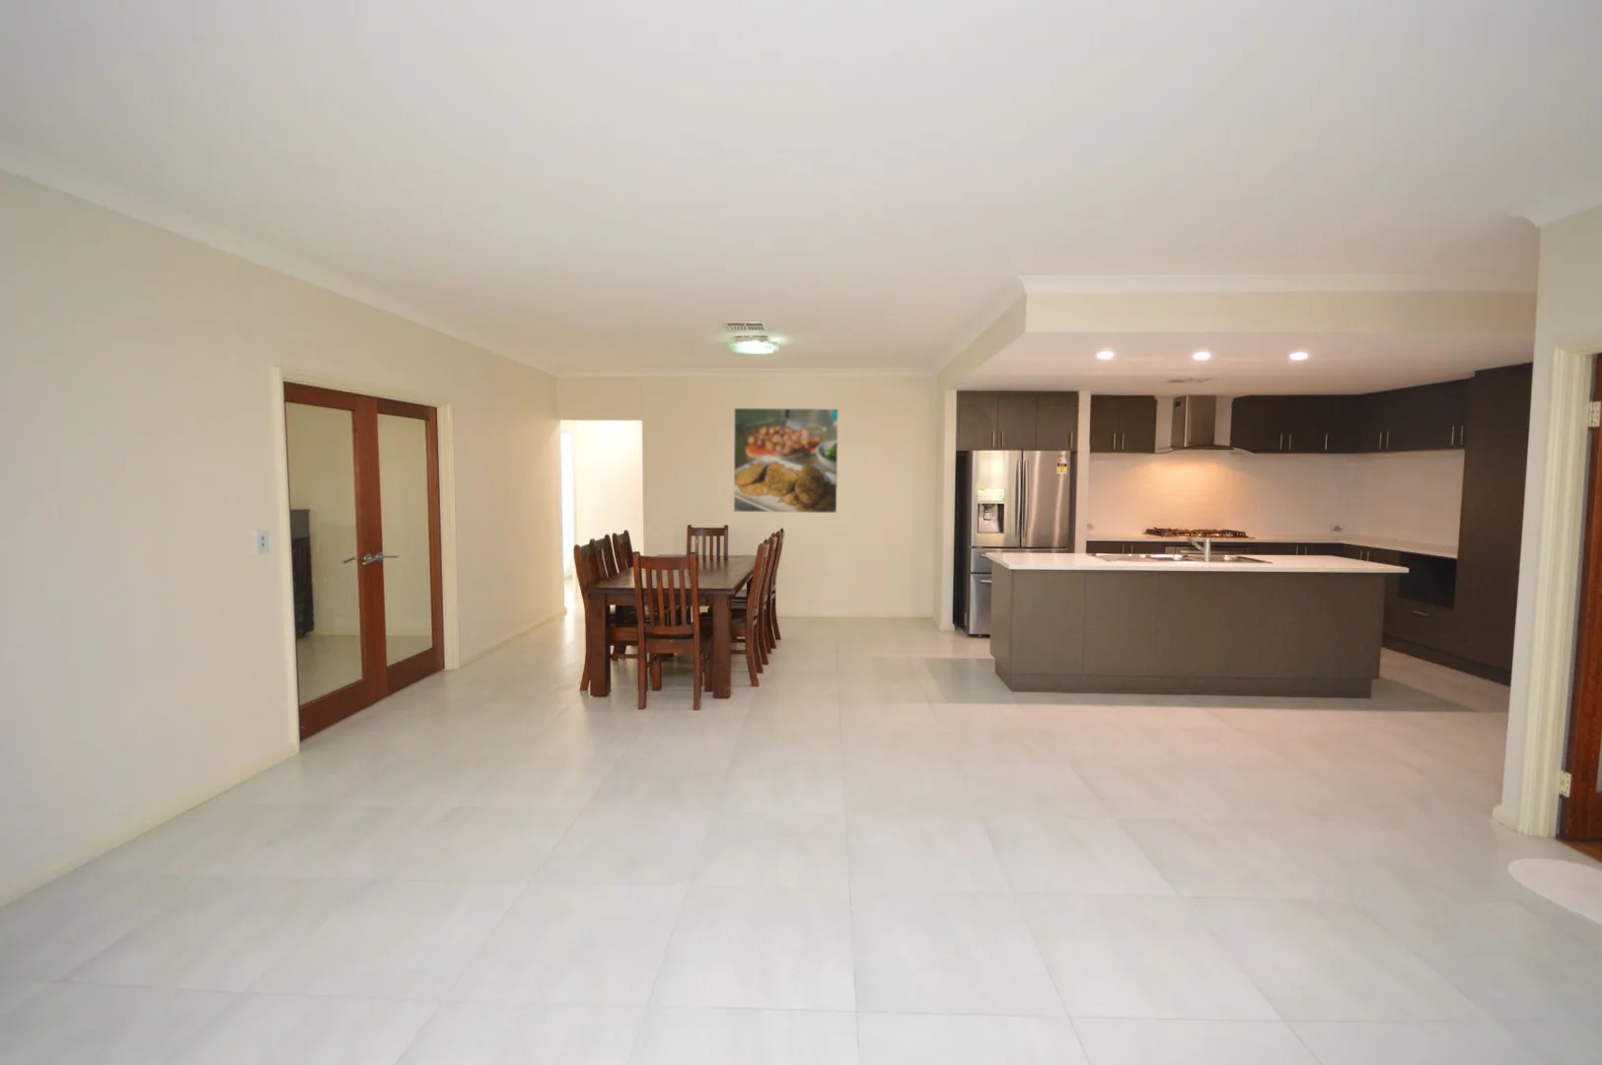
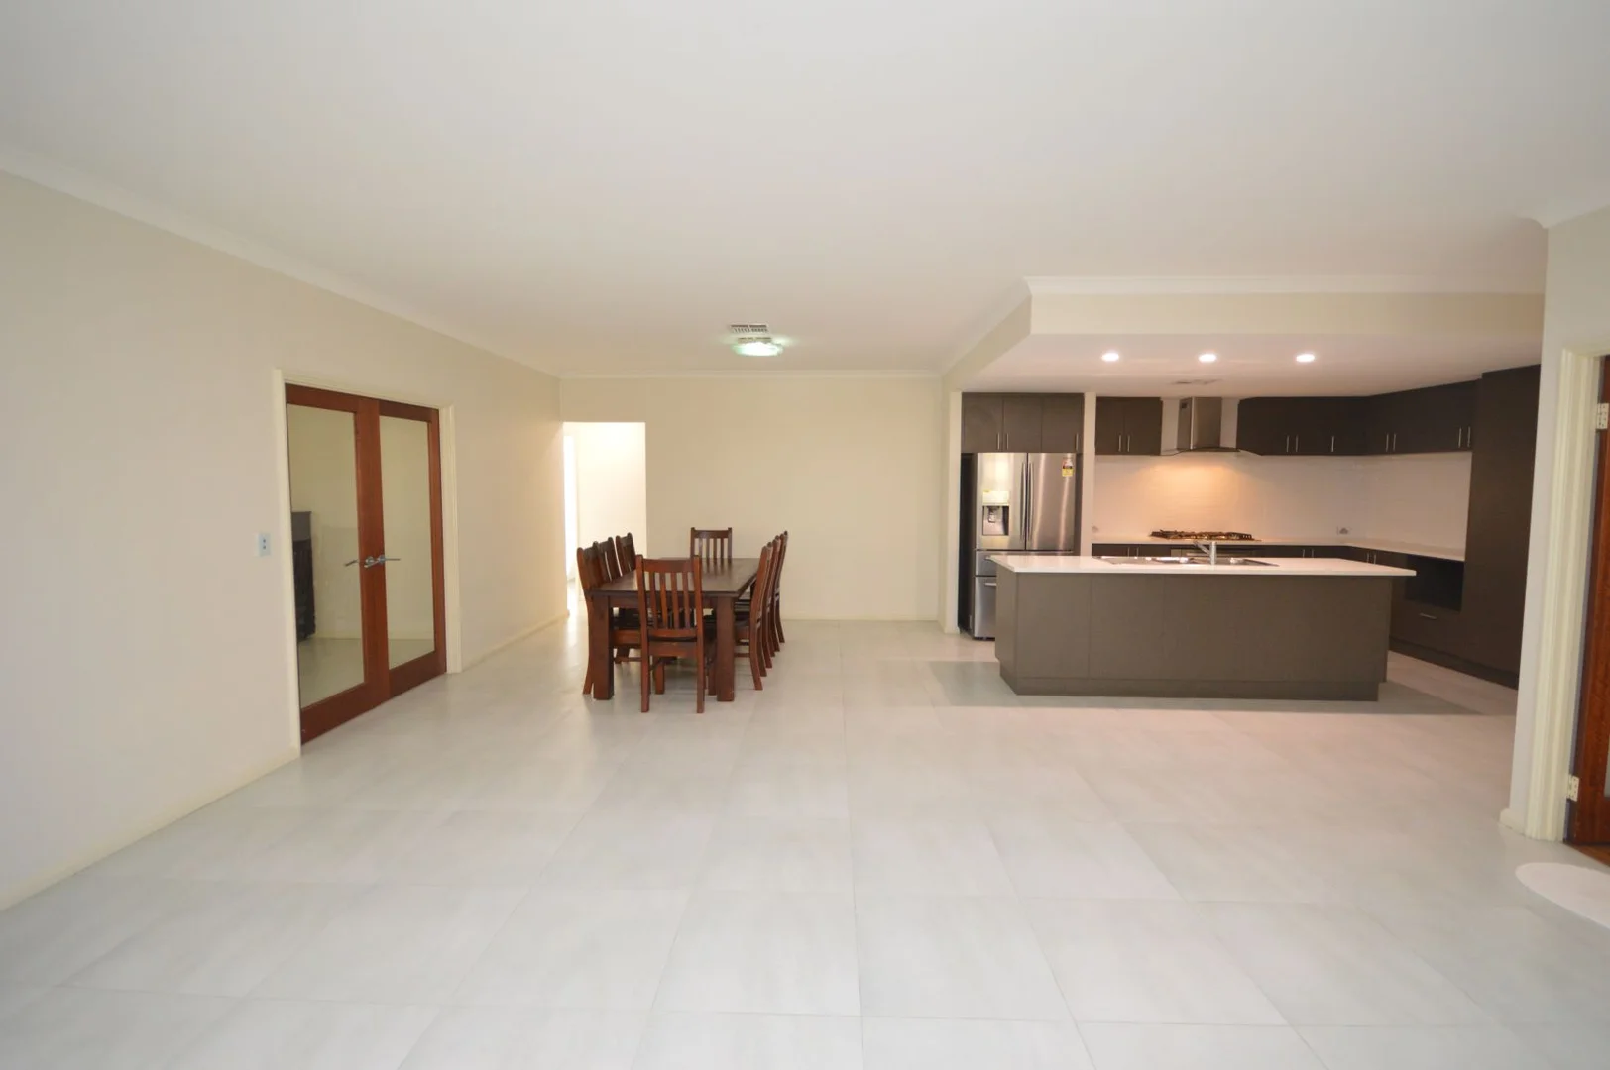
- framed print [733,408,839,513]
